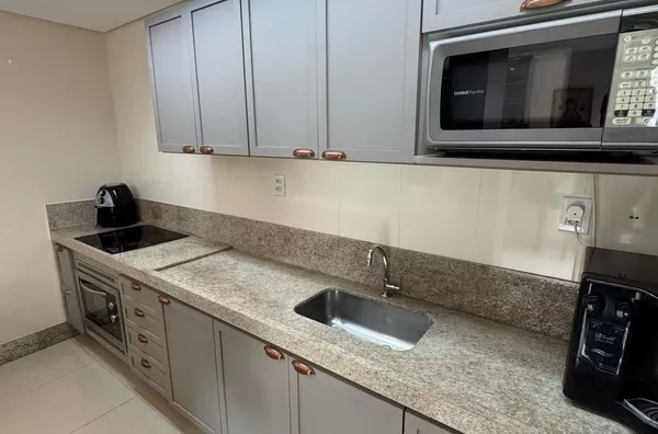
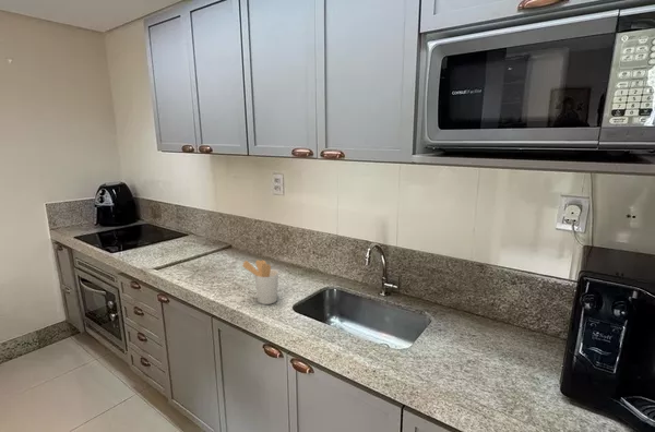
+ utensil holder [241,260,279,305]
